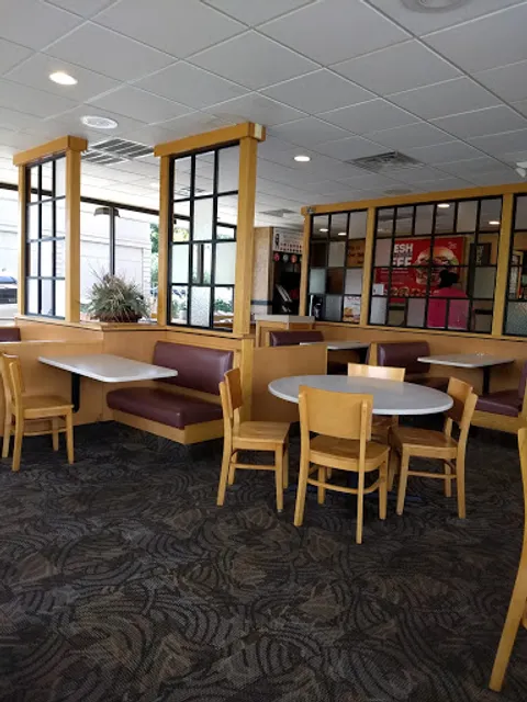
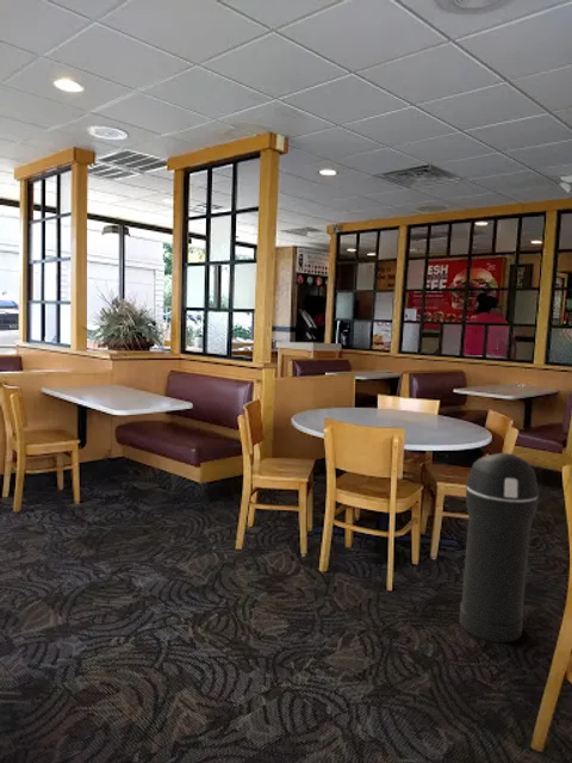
+ trash can [459,452,540,644]
